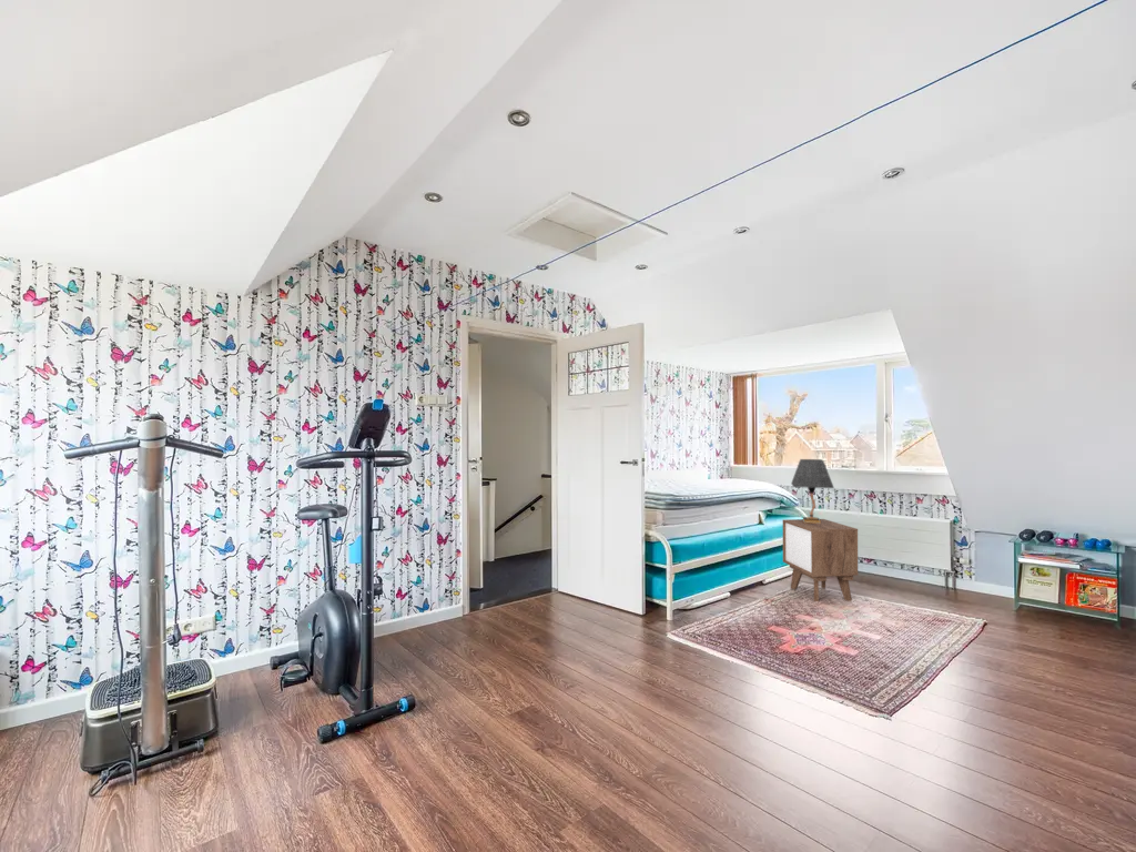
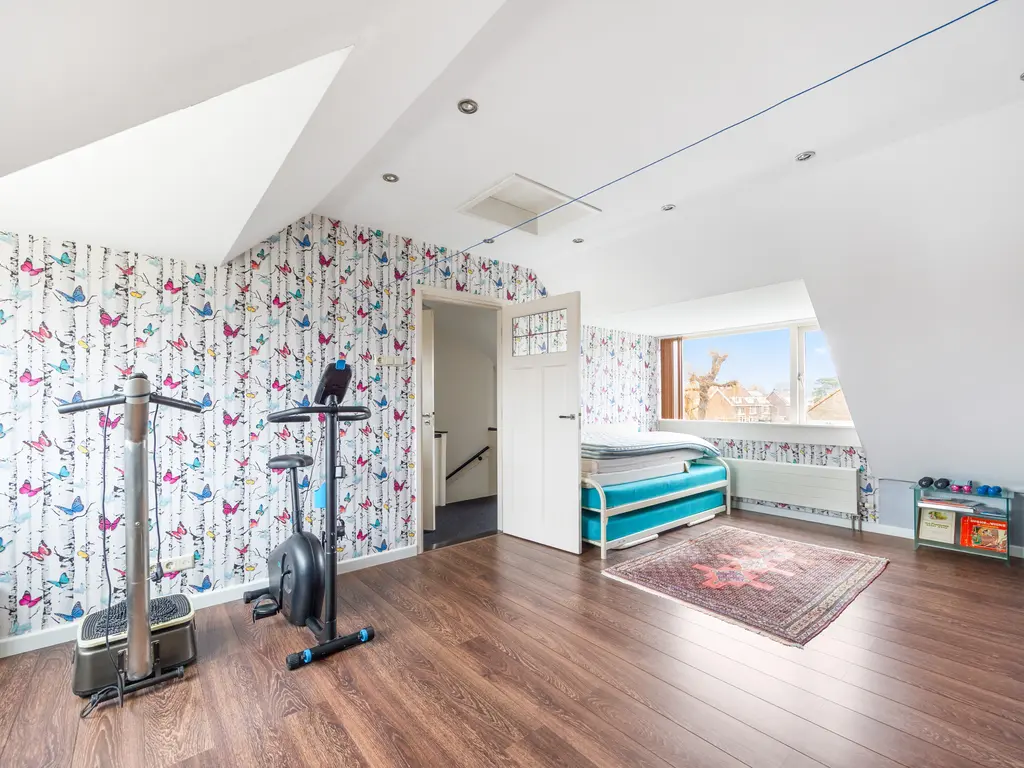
- nightstand [782,518,859,602]
- table lamp [790,458,835,524]
